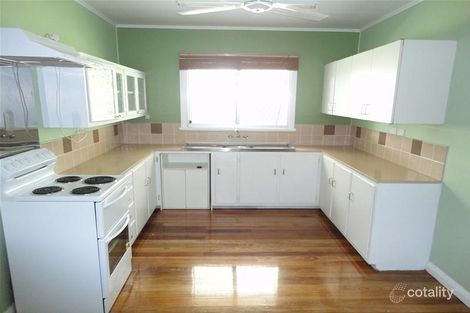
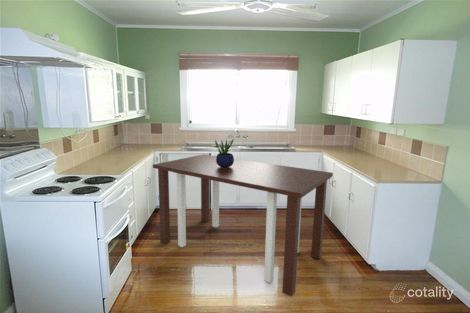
+ potted plant [213,138,235,168]
+ dining table [152,153,334,297]
